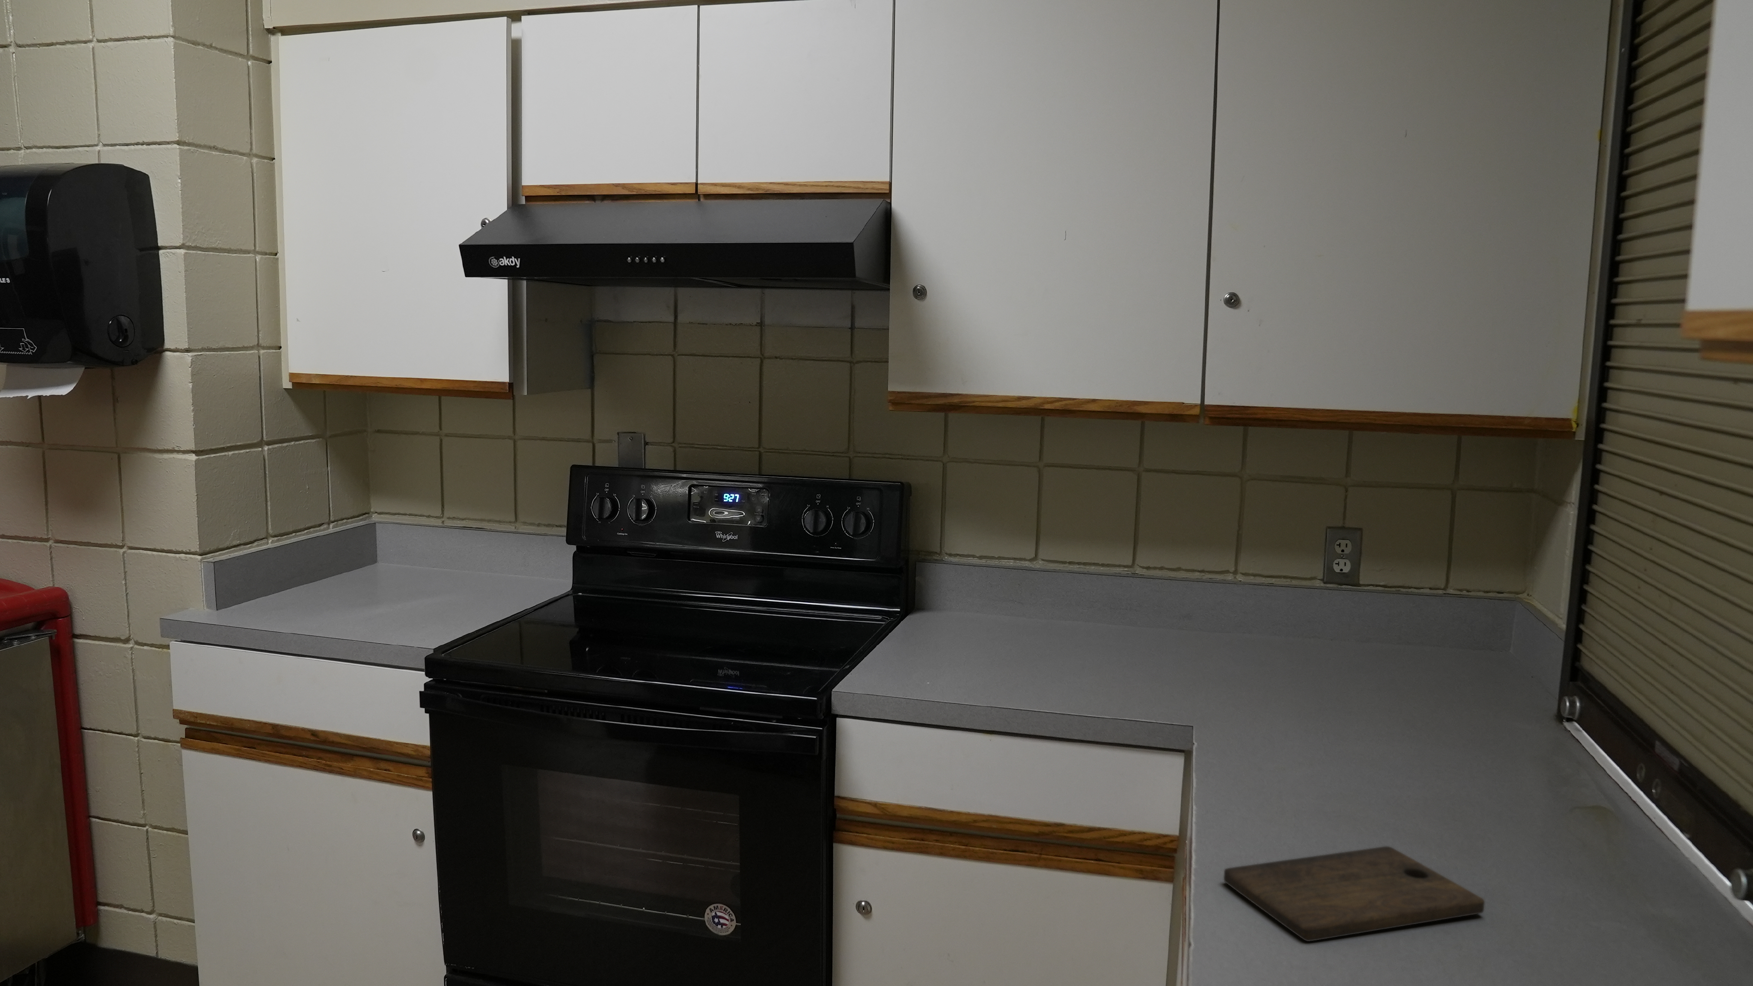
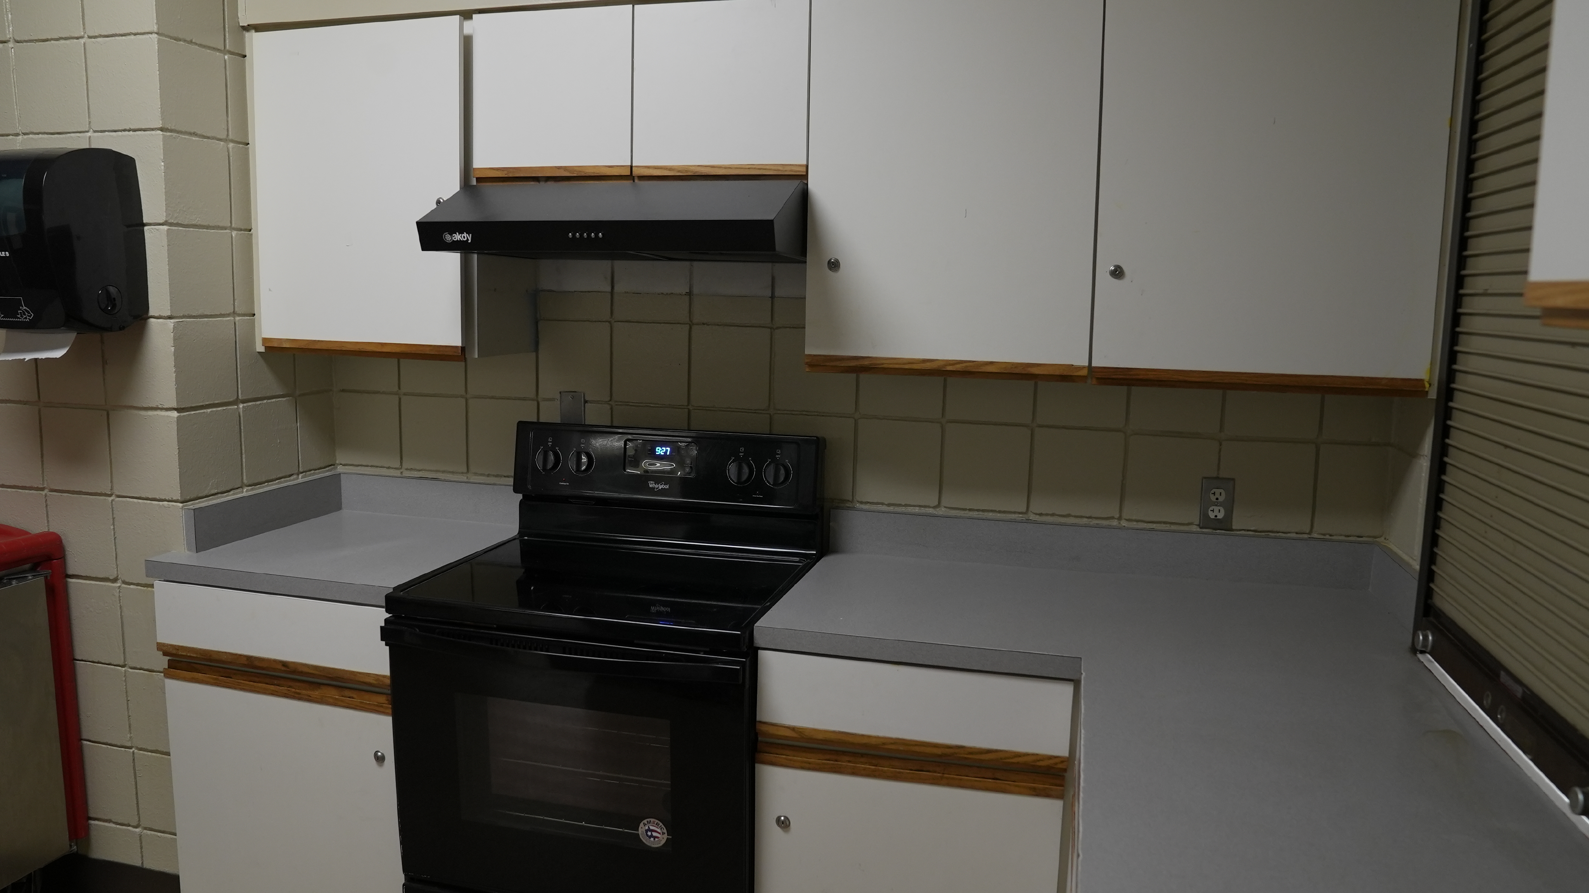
- cutting board [1223,845,1485,941]
